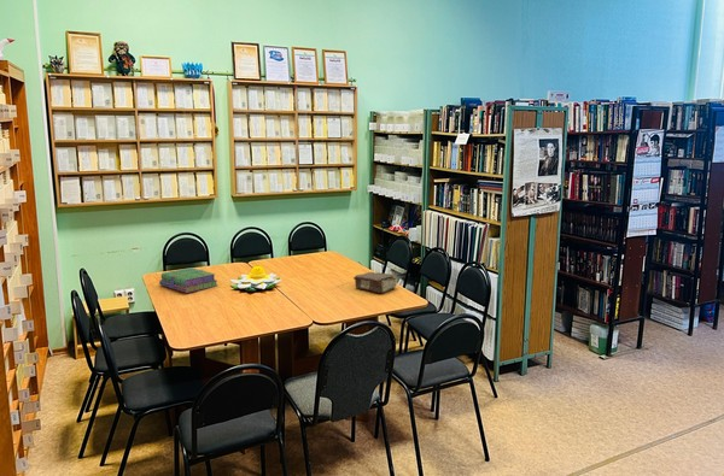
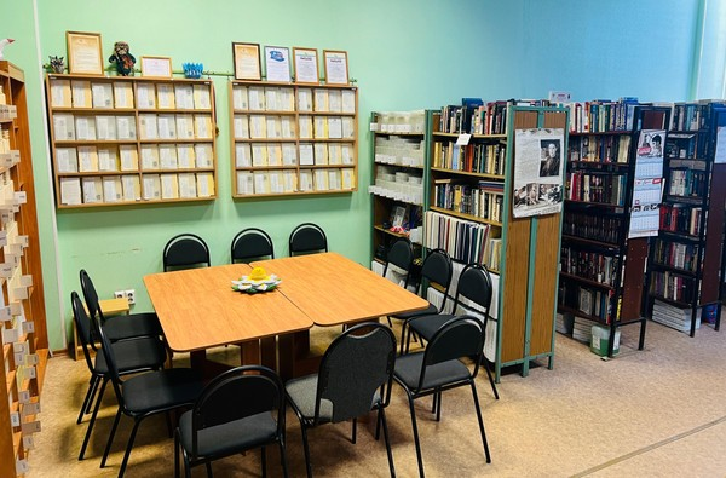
- book [352,271,398,294]
- stack of books [158,266,218,294]
